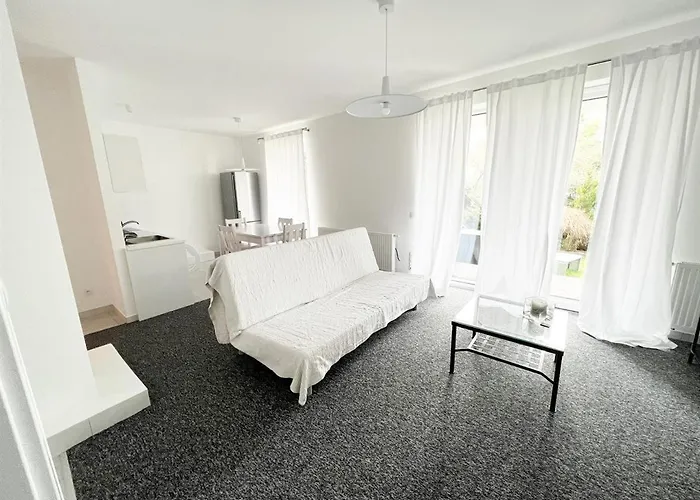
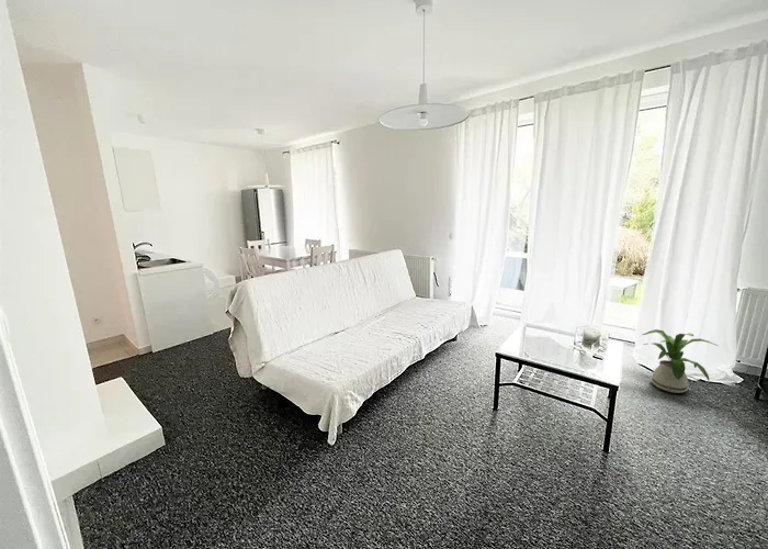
+ house plant [641,328,719,394]
